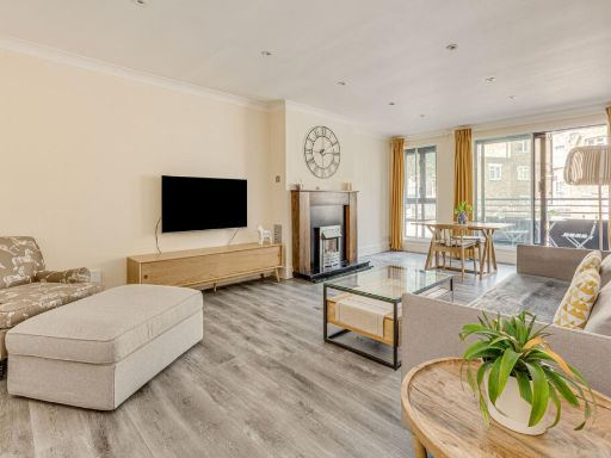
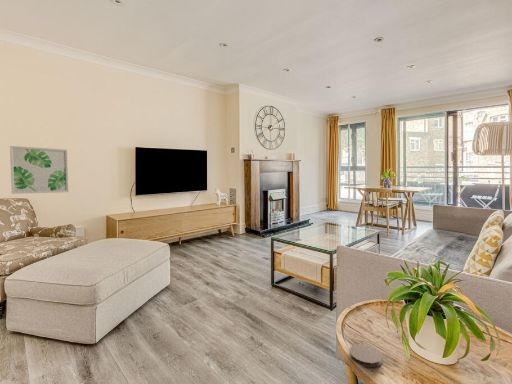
+ wall art [9,145,69,195]
+ coaster [349,343,383,368]
